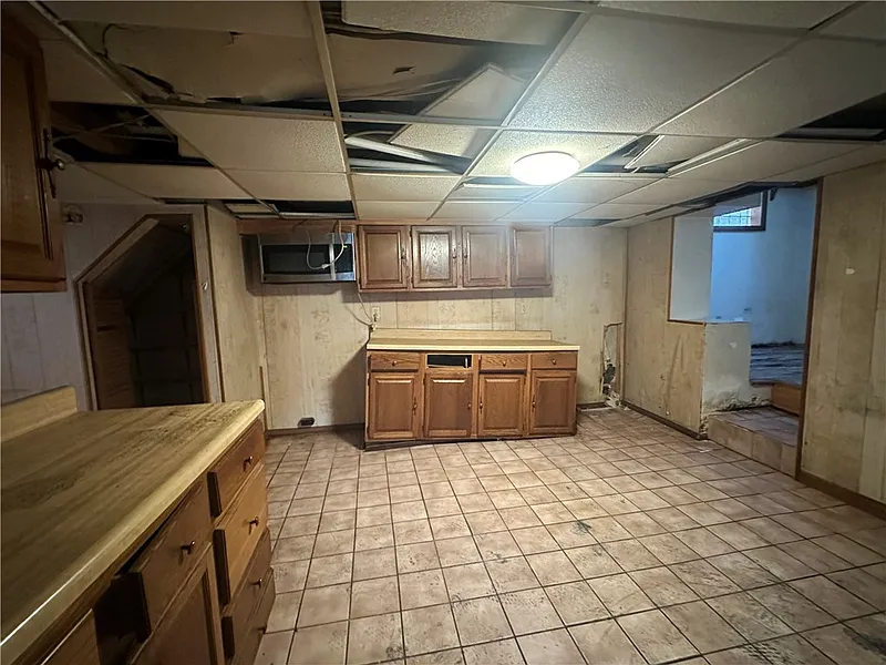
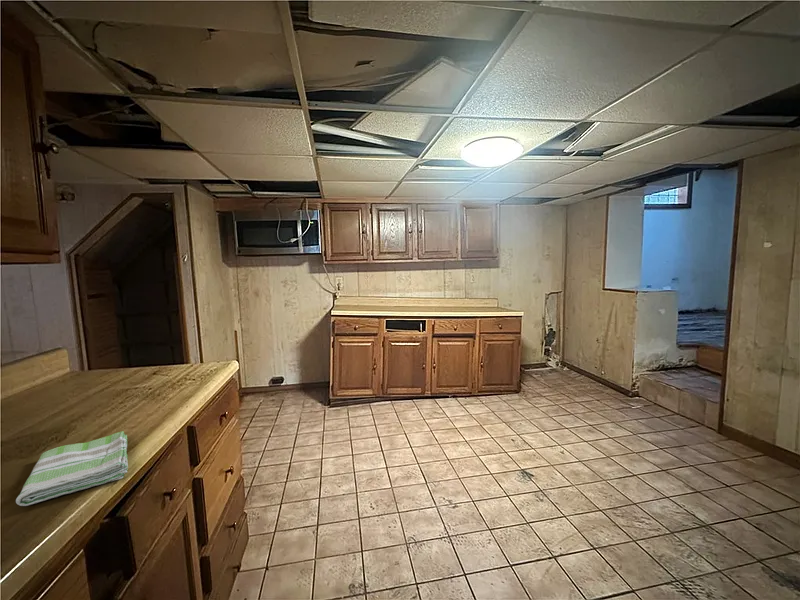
+ dish towel [15,430,129,507]
